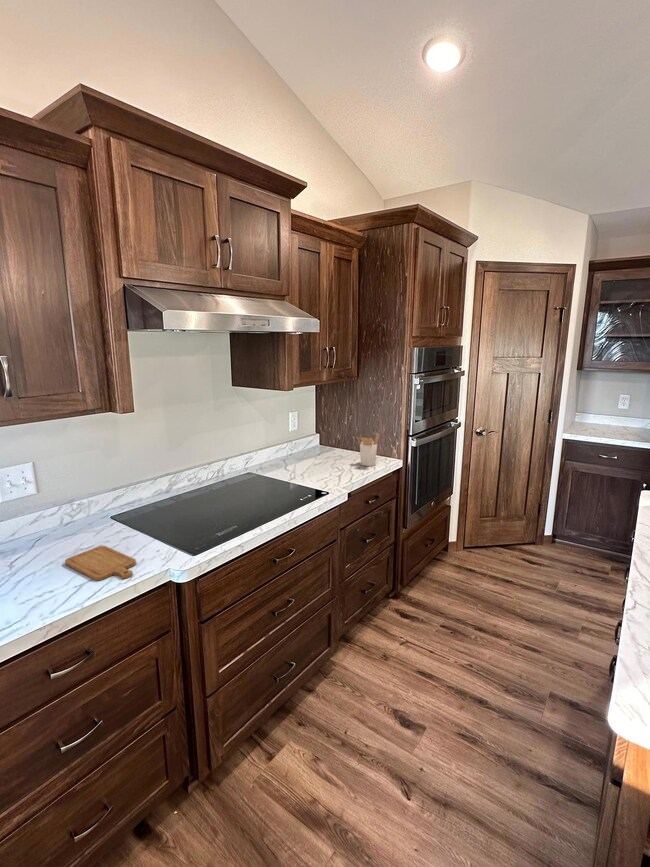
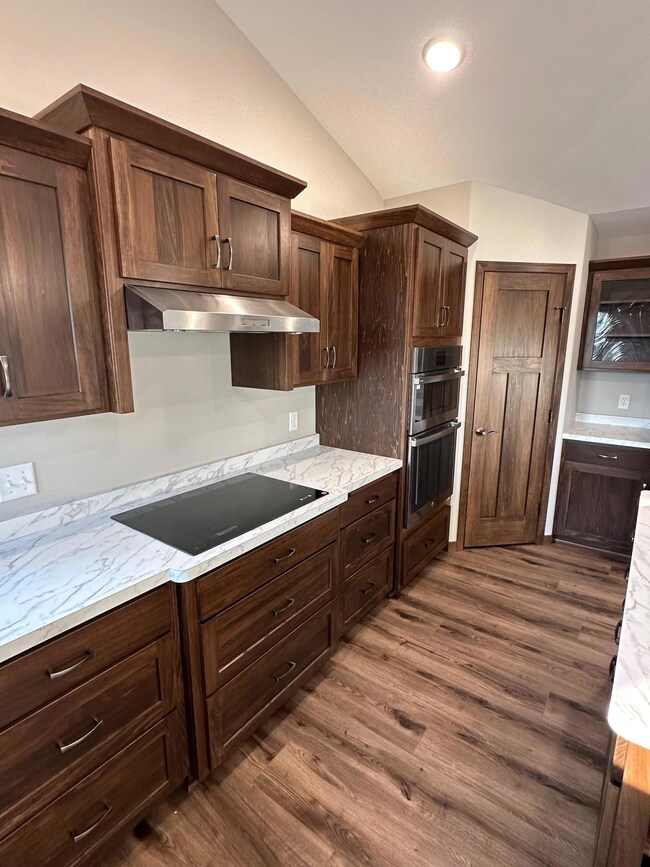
- chopping board [64,545,137,581]
- utensil holder [356,433,380,467]
